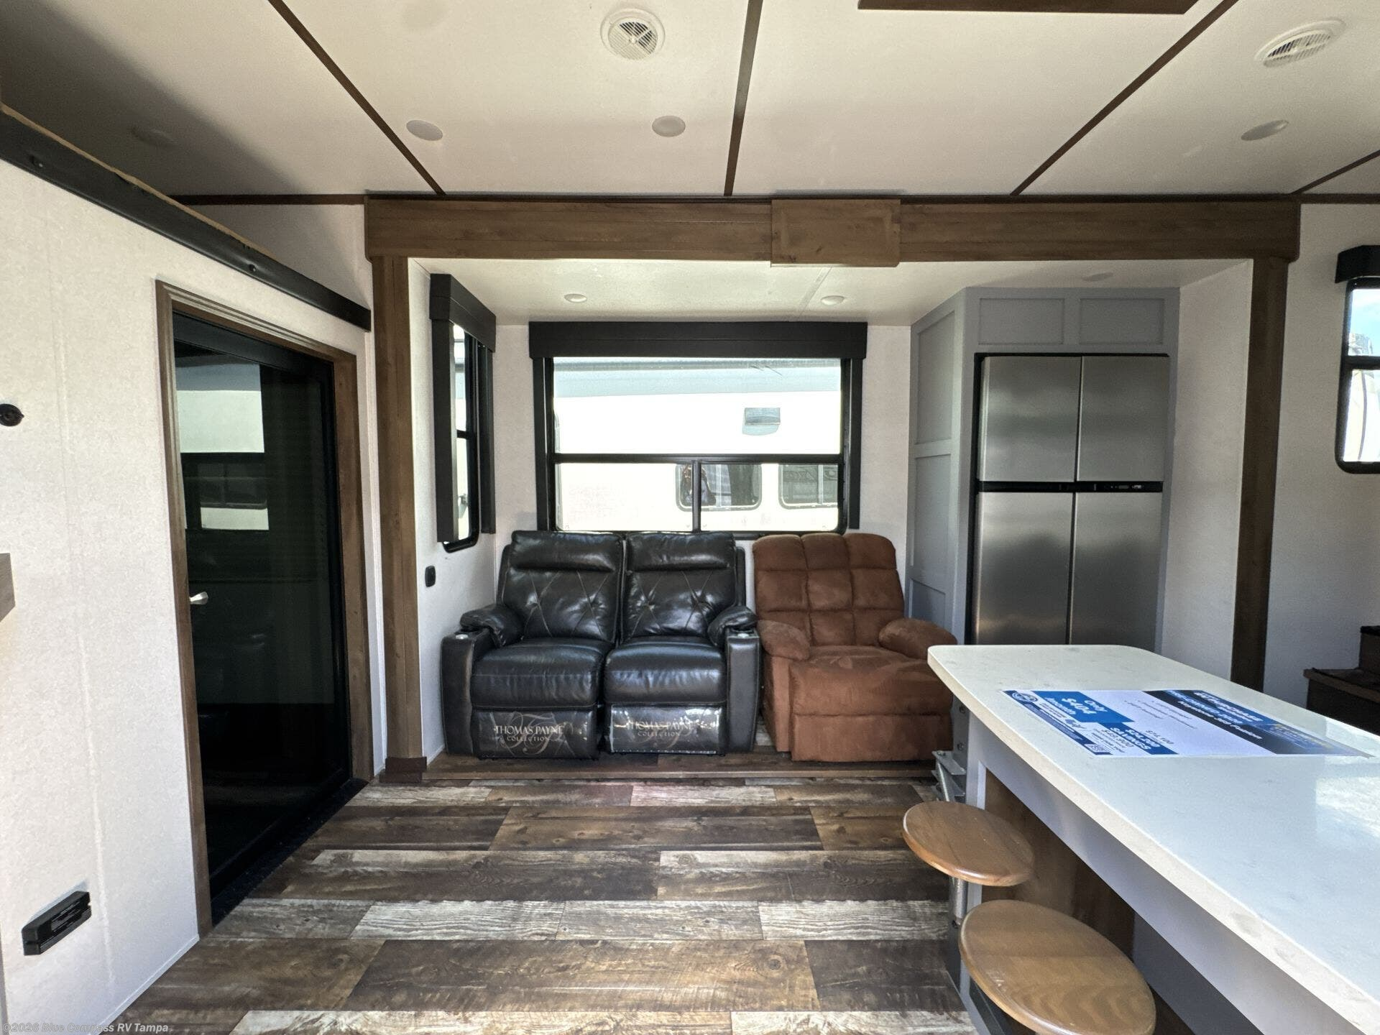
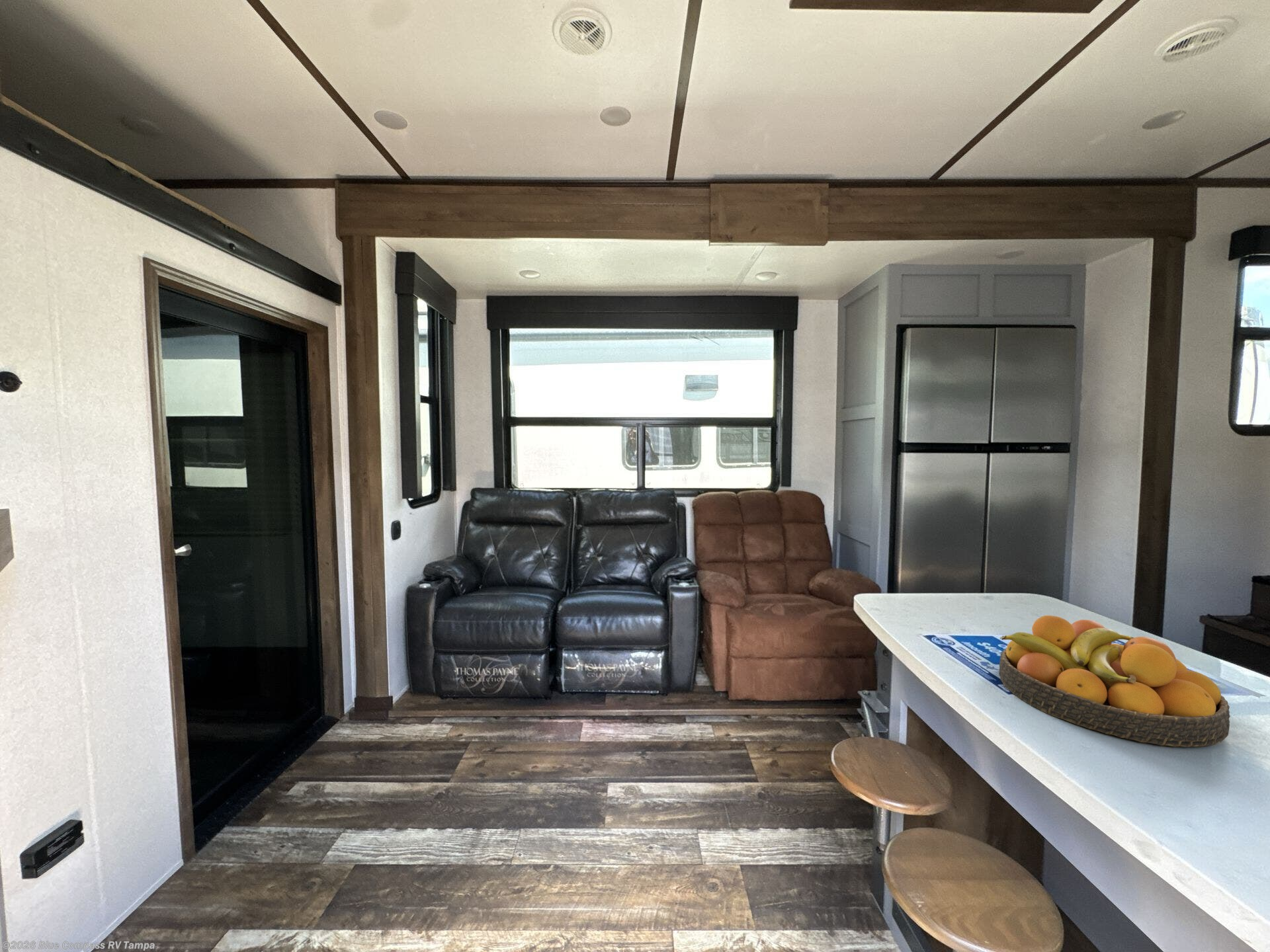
+ fruit bowl [998,615,1231,748]
